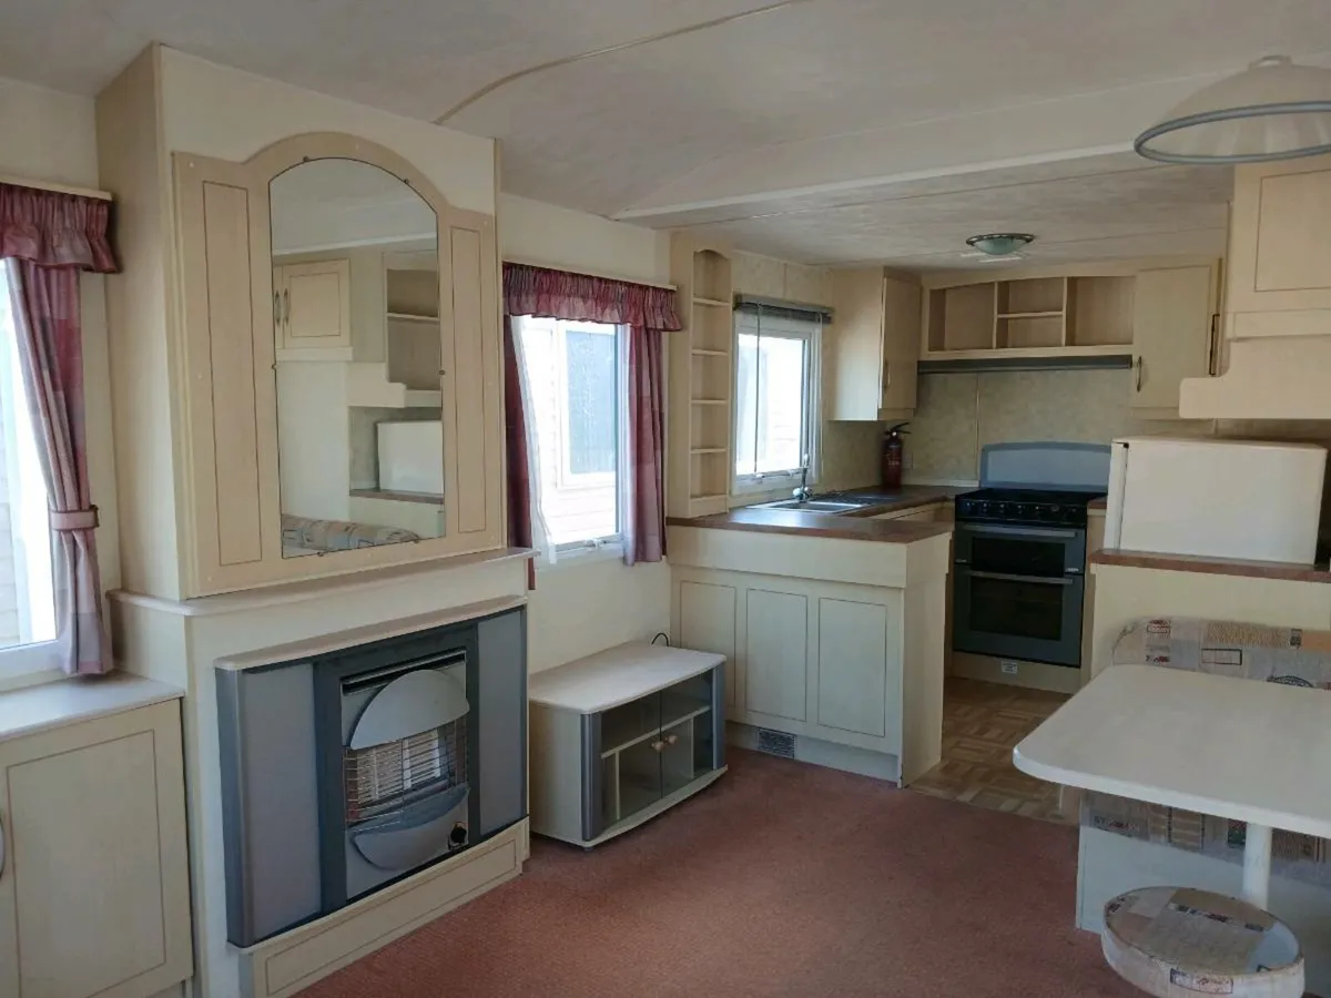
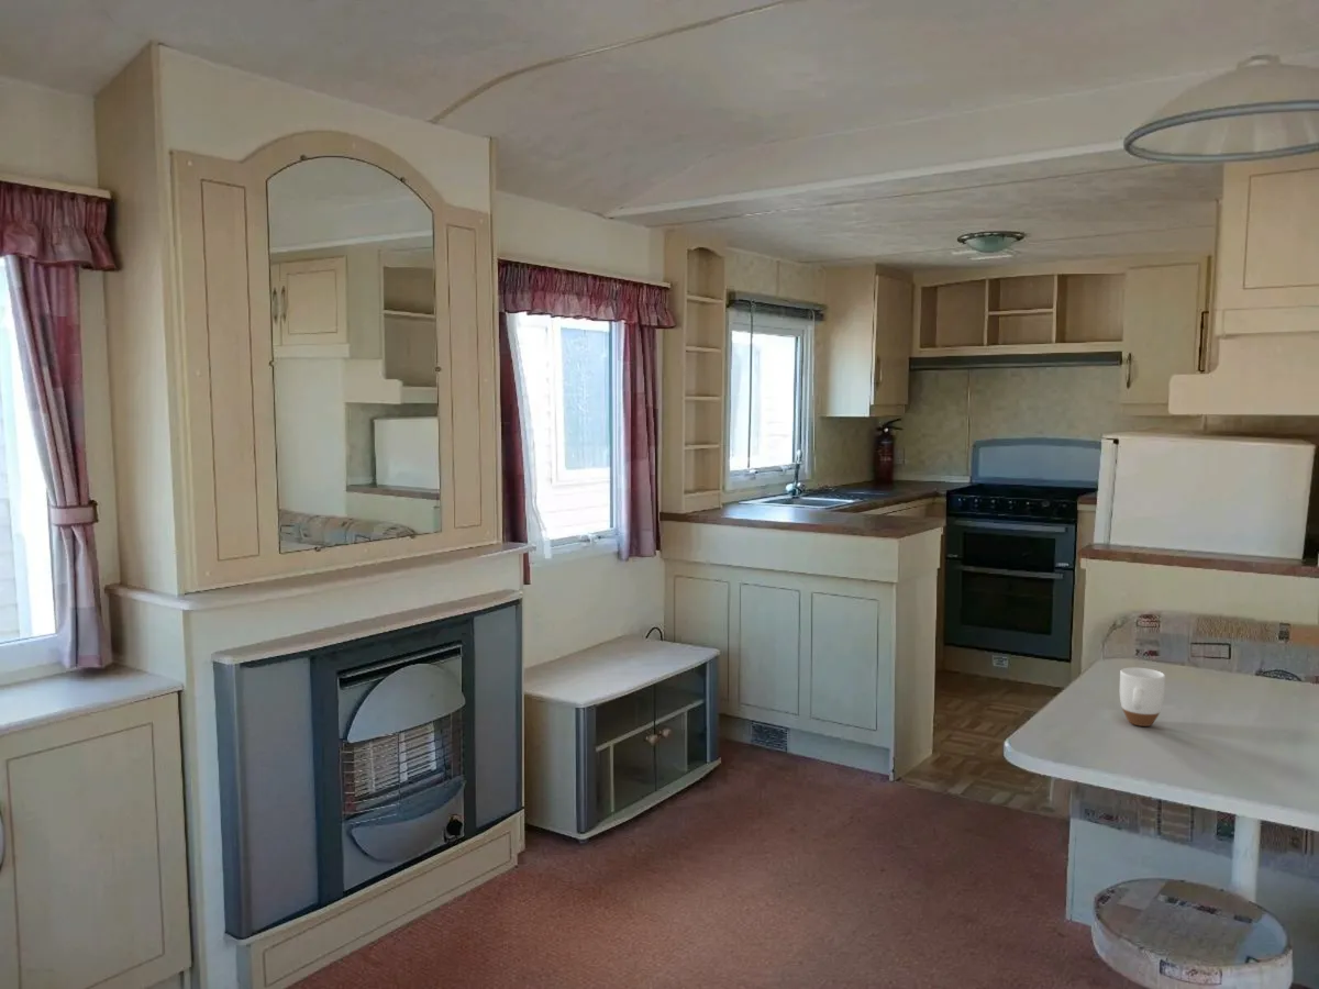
+ mug [1119,667,1166,727]
